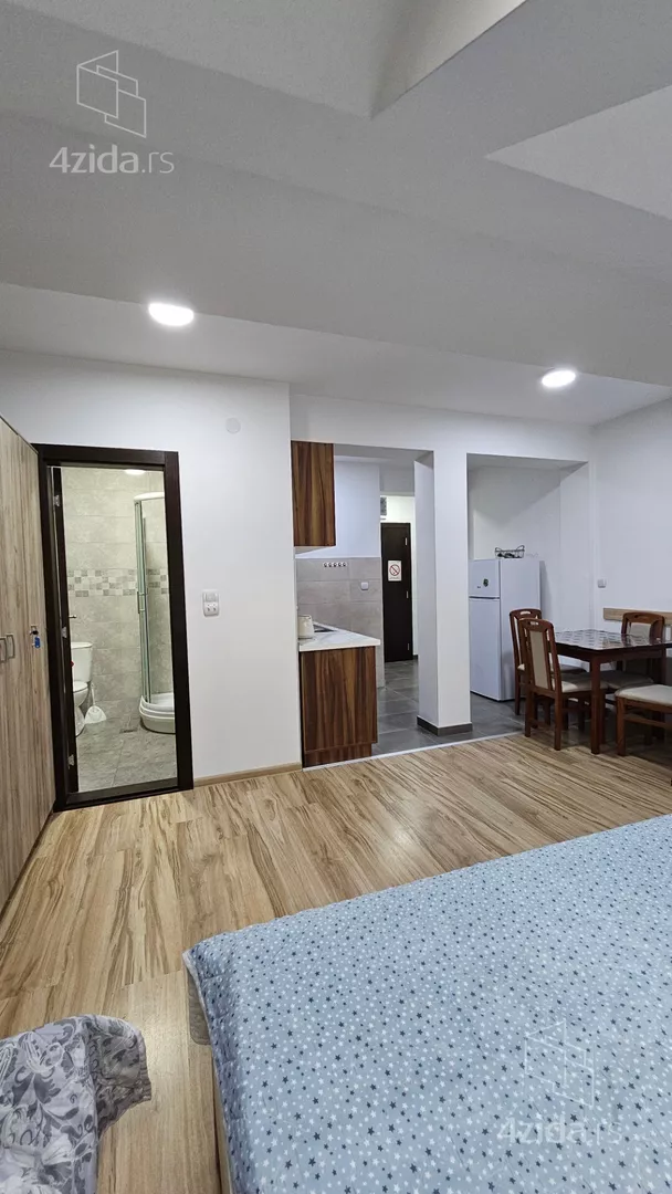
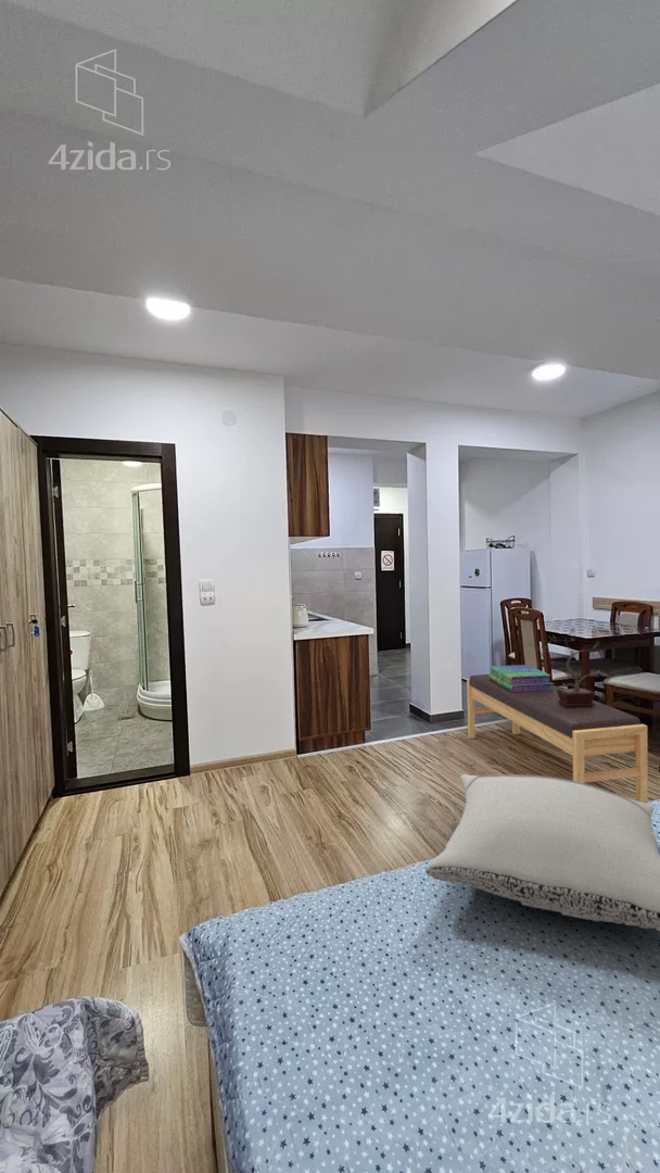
+ potted plant [525,627,601,707]
+ pillow [424,773,660,932]
+ bench [466,673,649,804]
+ stack of books [488,664,555,692]
